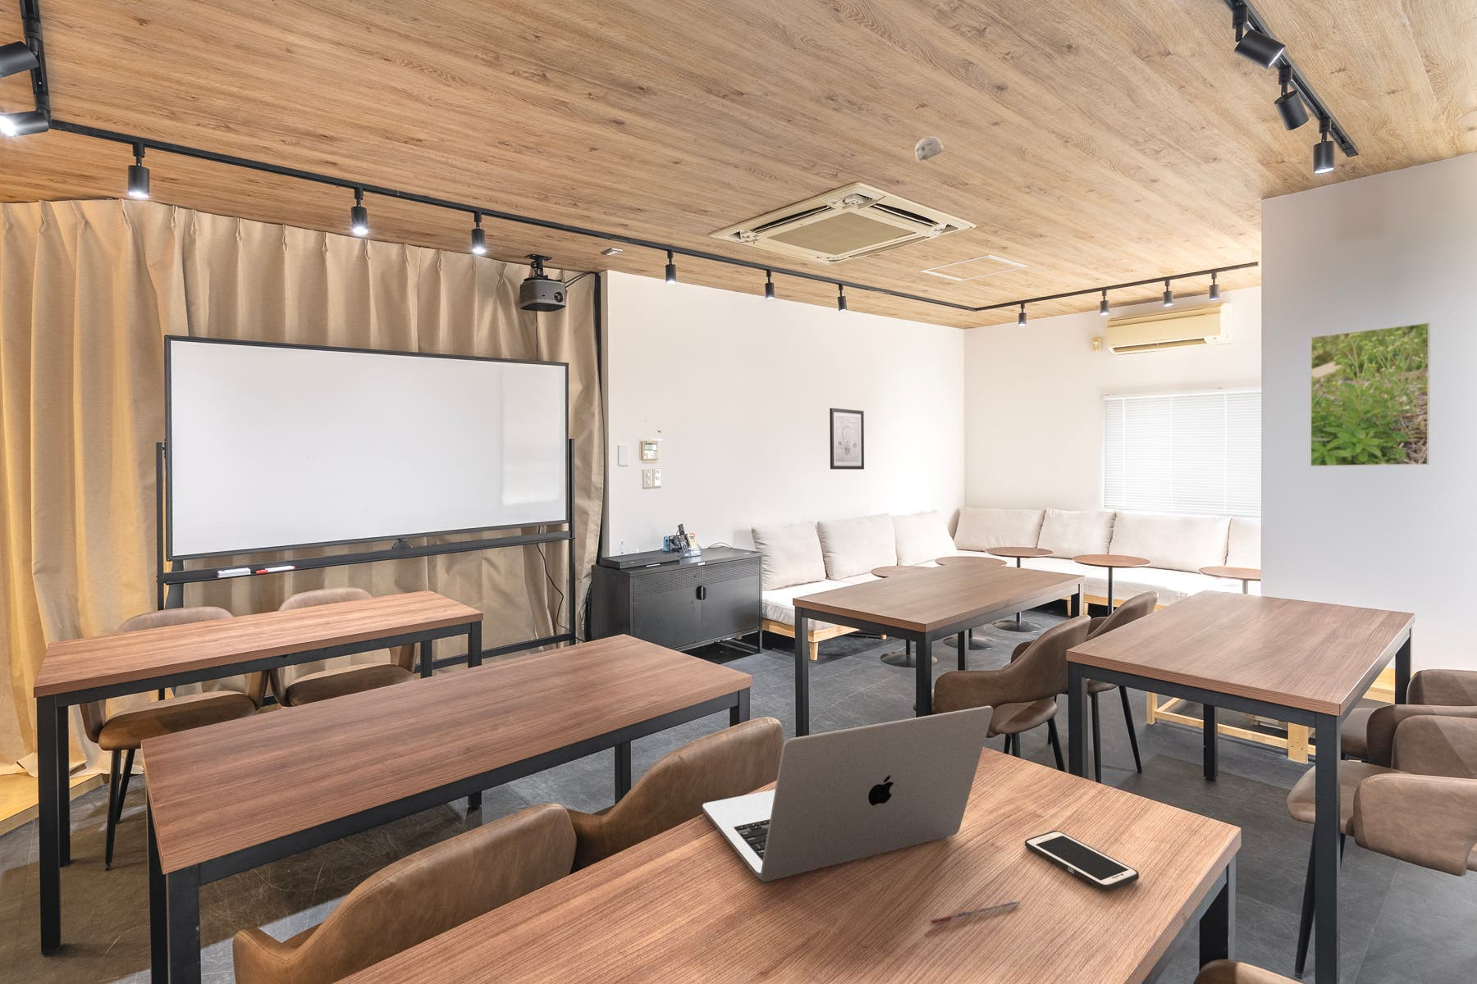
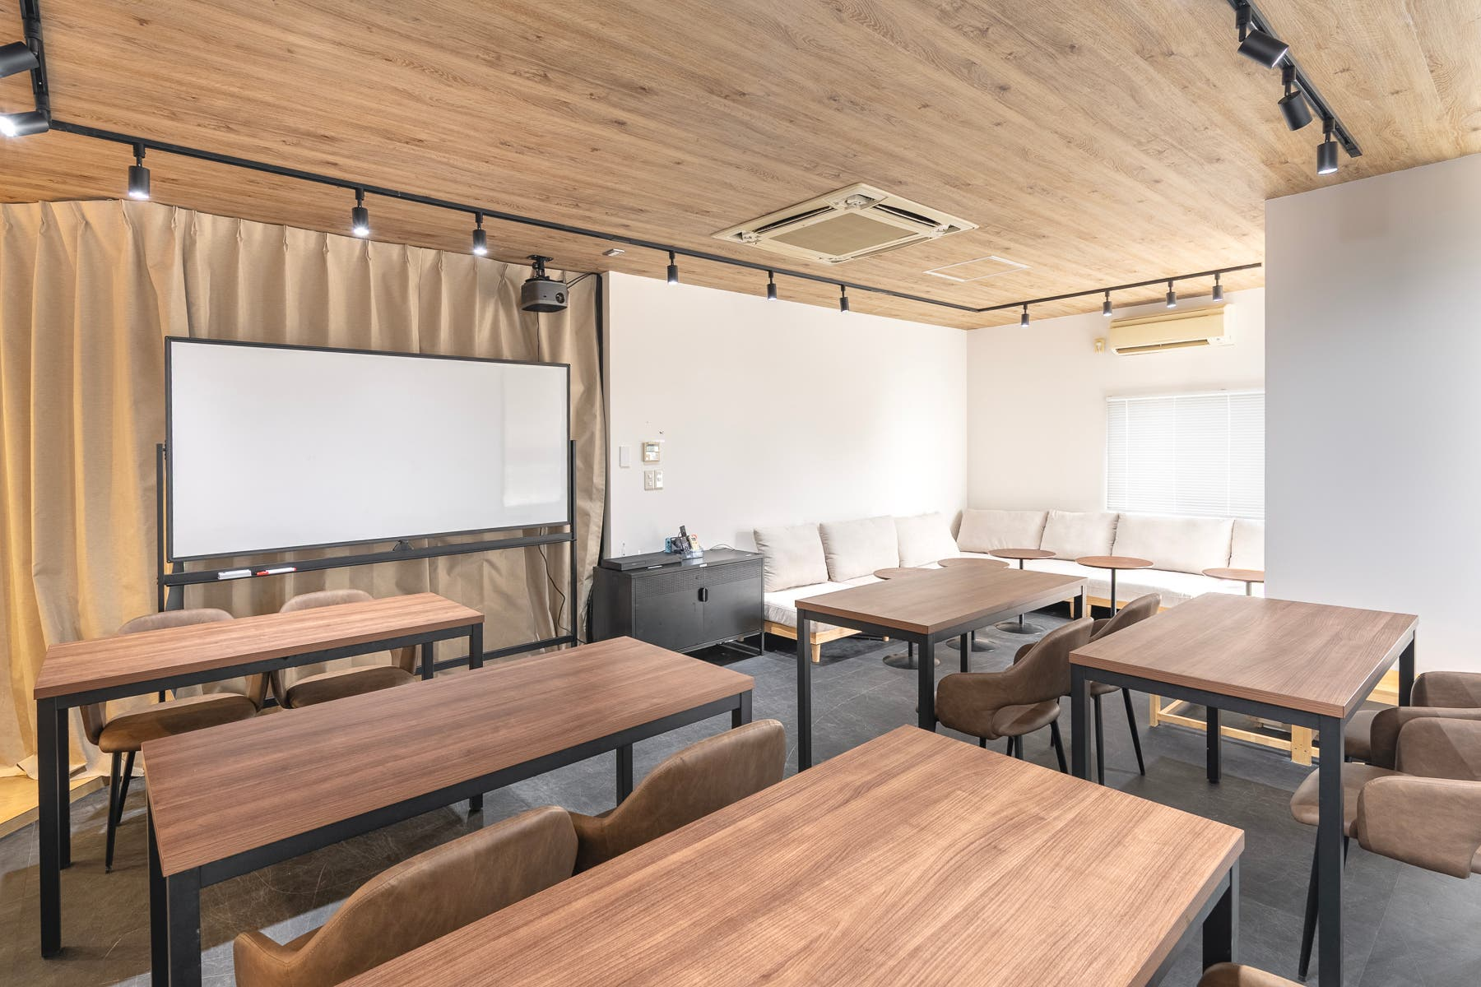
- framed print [1310,322,1431,468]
- laptop [701,705,993,882]
- smoke detector [914,135,944,163]
- pen [929,901,1021,925]
- cell phone [1024,830,1140,892]
- wall art [829,407,865,470]
